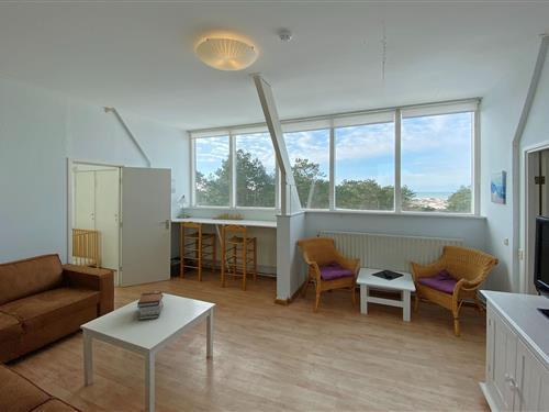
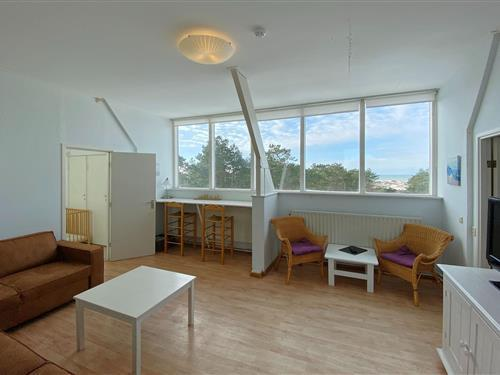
- book stack [136,291,165,321]
